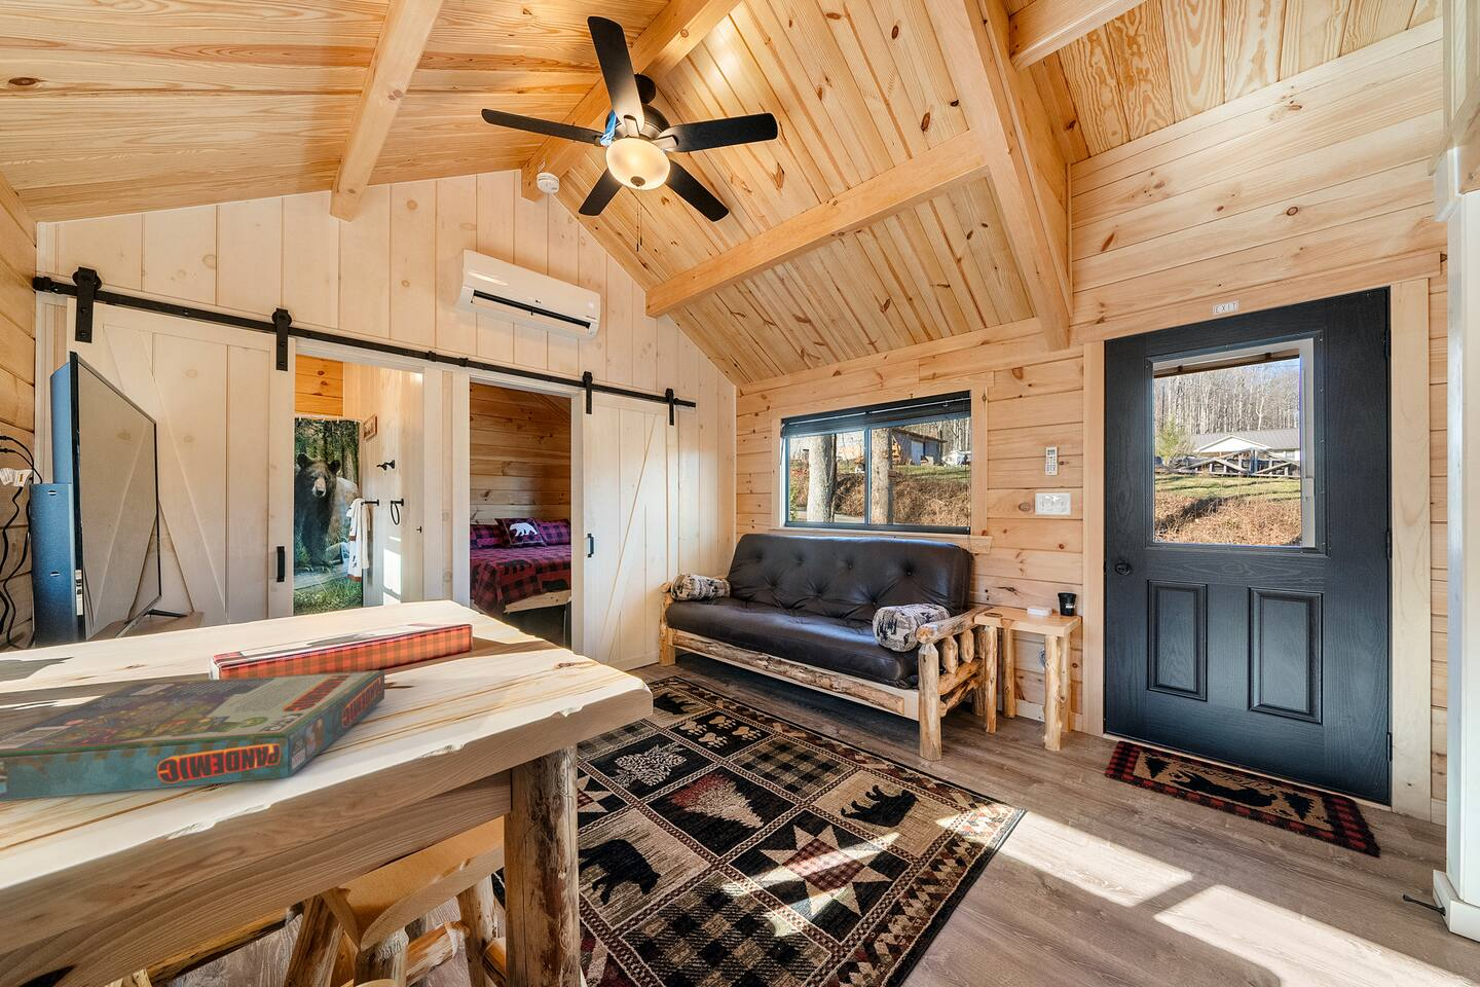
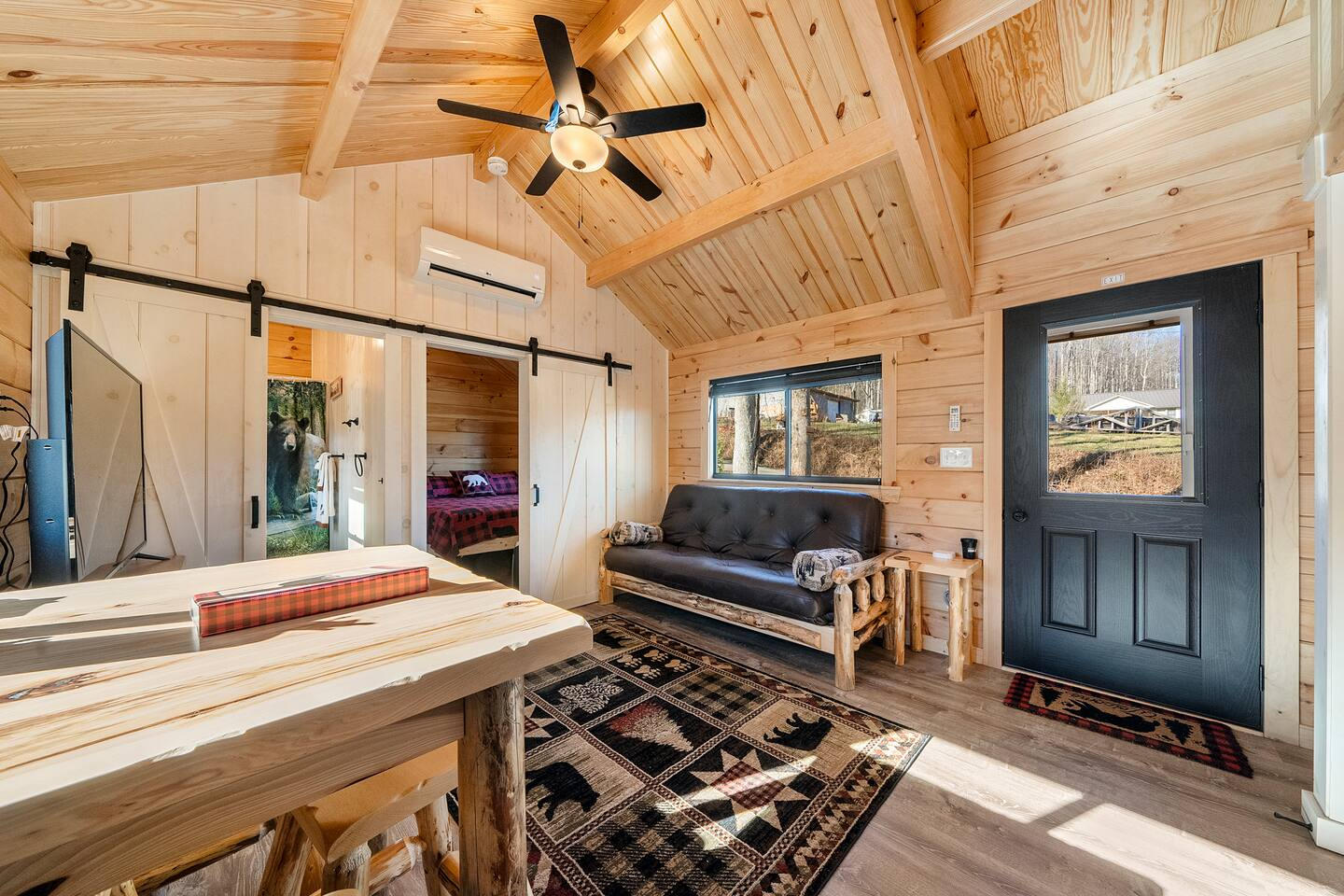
- board game [0,670,385,802]
